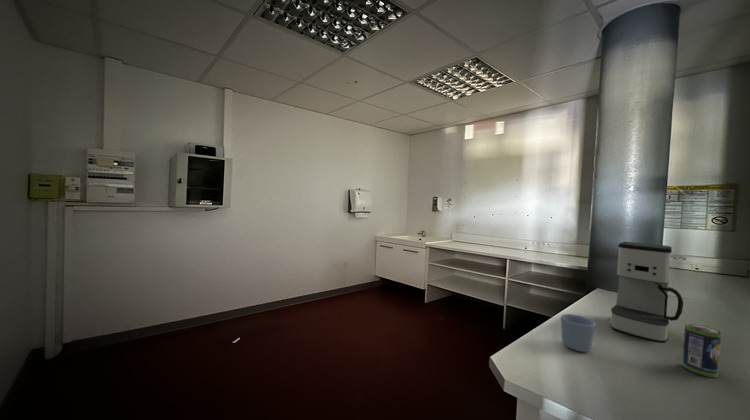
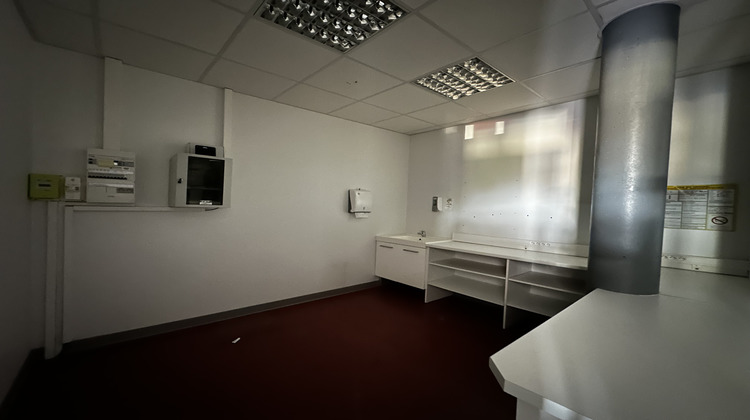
- mug [560,313,597,353]
- coffee maker [610,241,684,343]
- beverage can [682,323,722,378]
